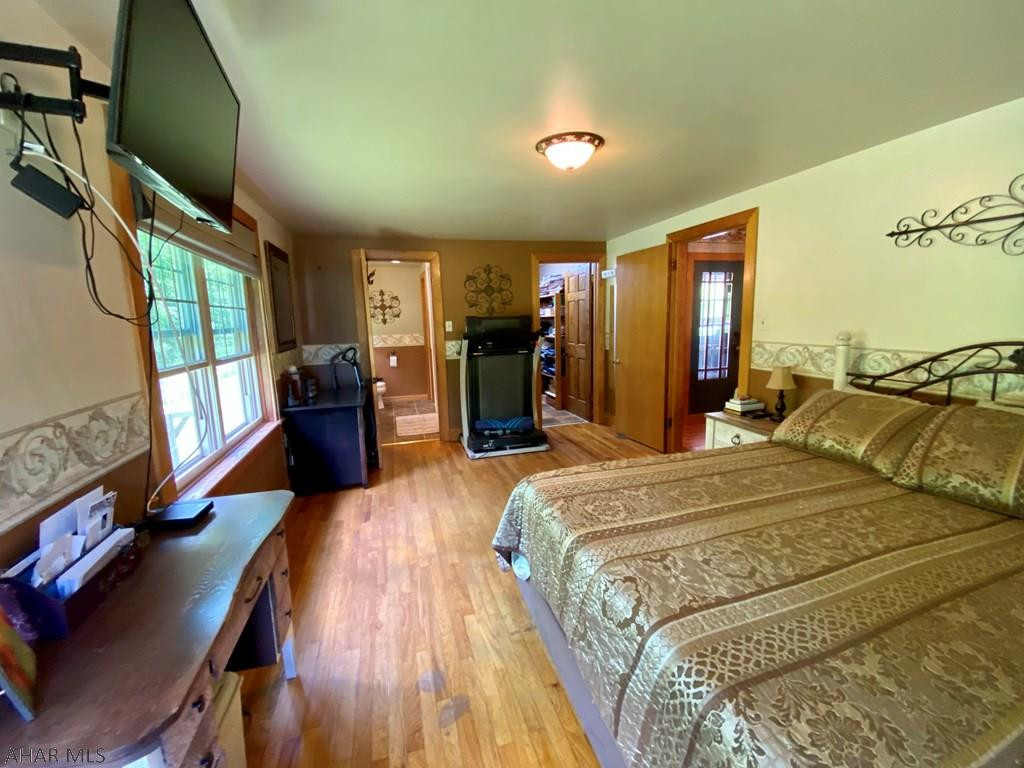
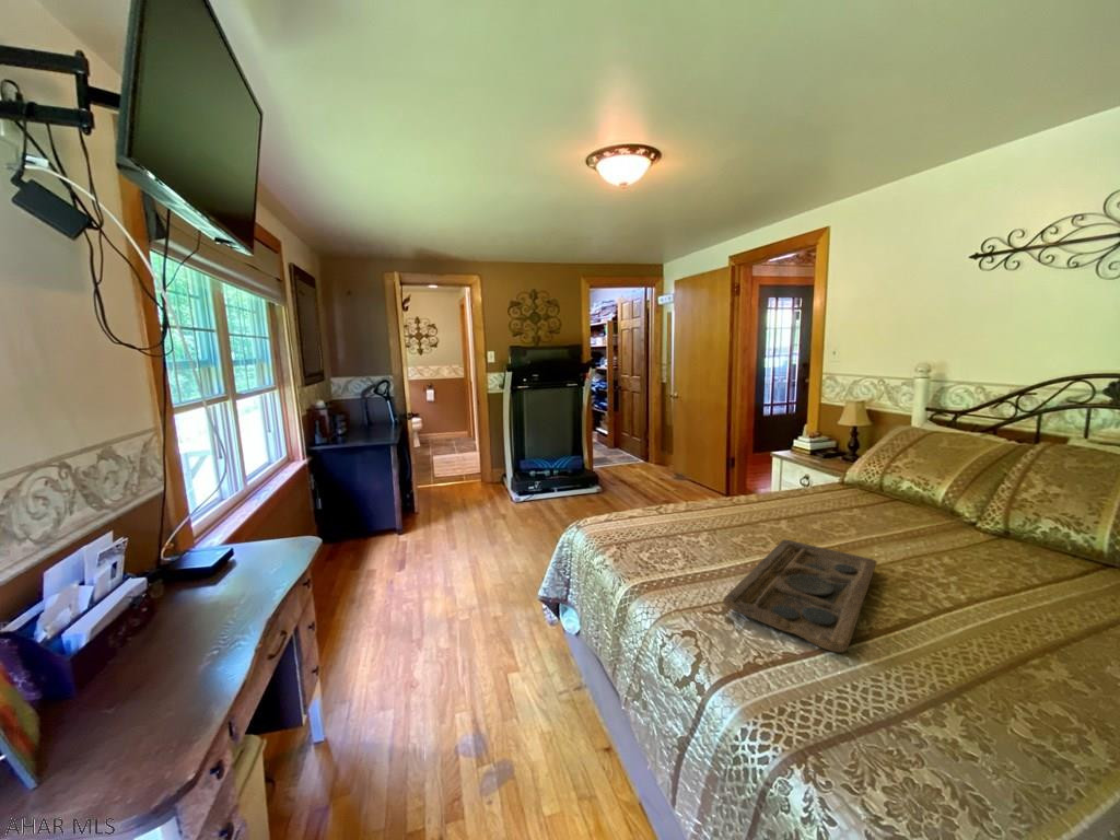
+ decorative tray [722,538,877,653]
